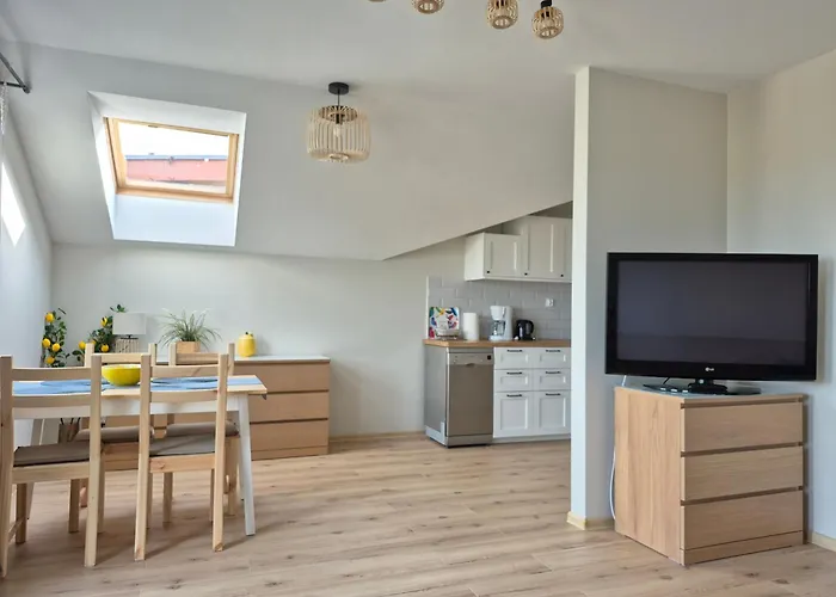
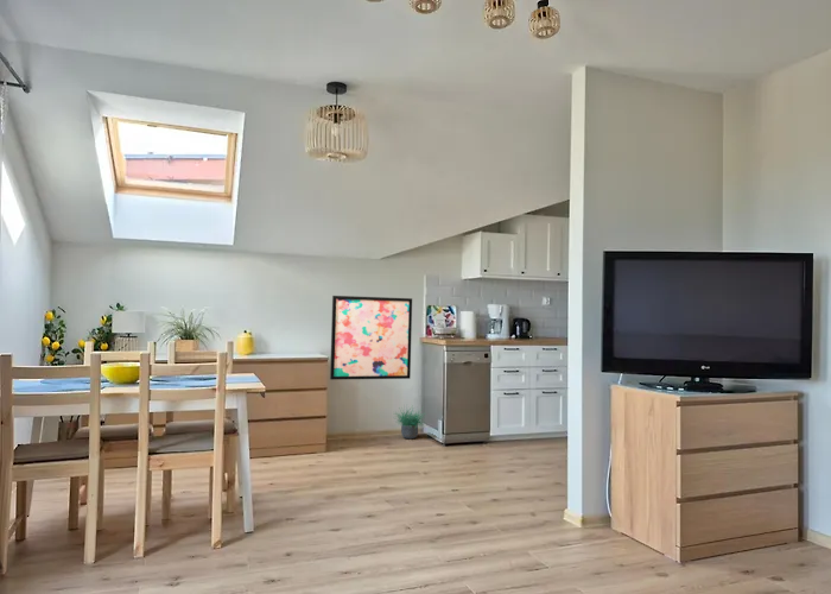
+ potted plant [394,405,426,440]
+ wall art [329,295,413,381]
